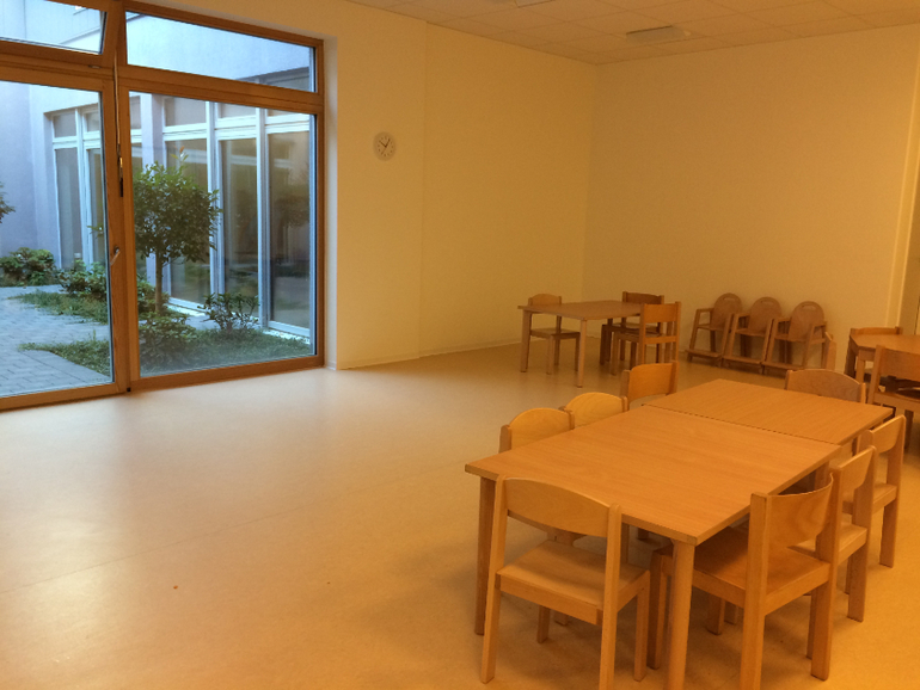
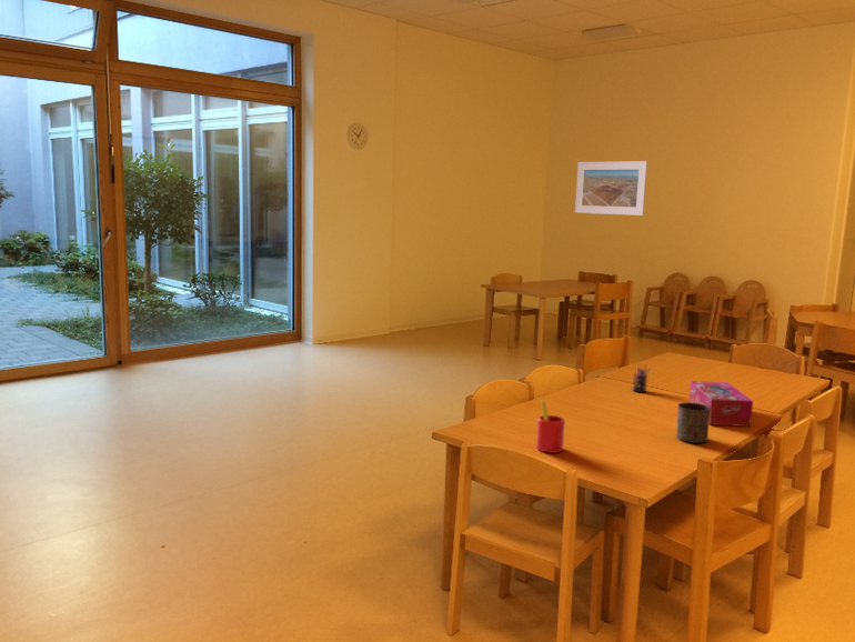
+ tissue box [687,380,754,428]
+ pen holder [632,363,652,393]
+ straw [535,399,566,454]
+ cup [675,401,711,444]
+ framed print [574,160,648,217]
